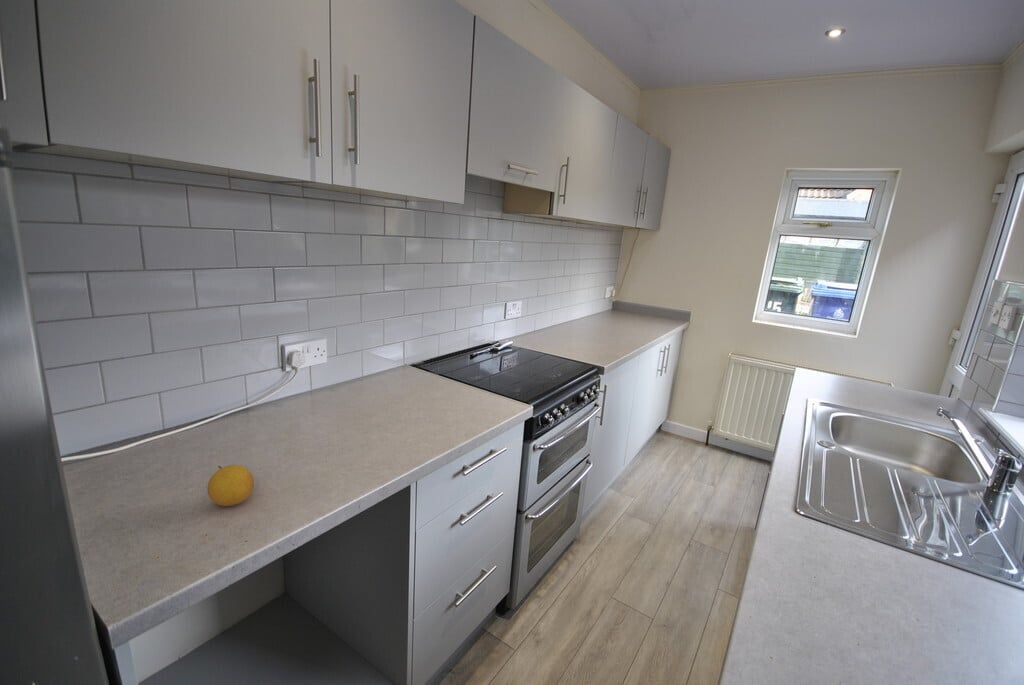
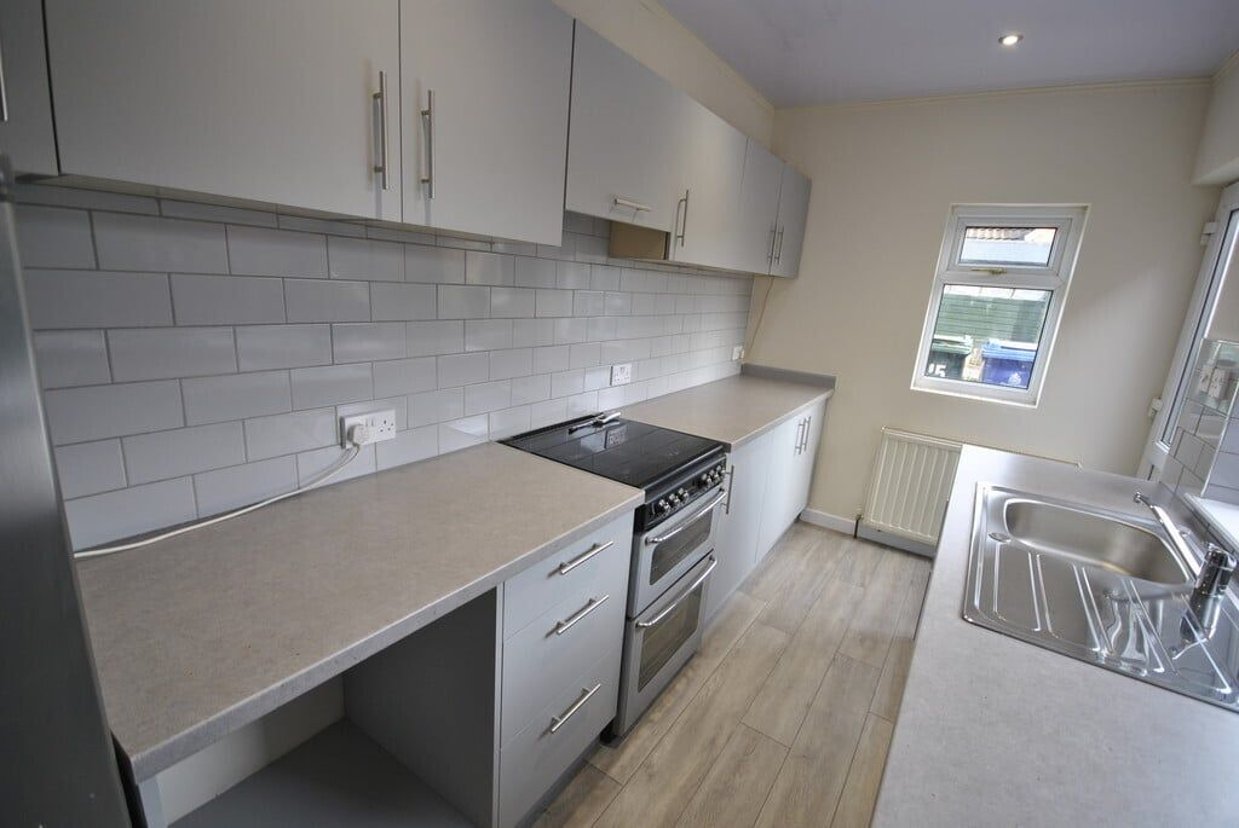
- fruit [206,464,255,507]
